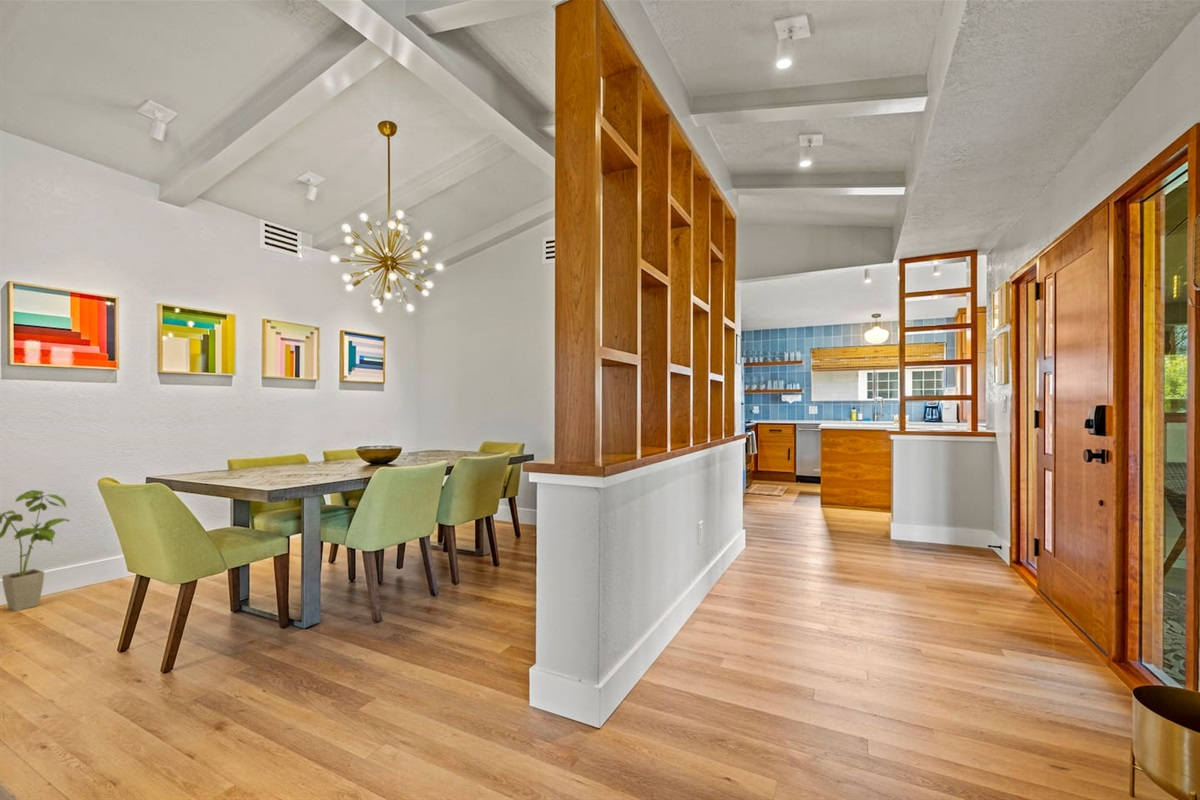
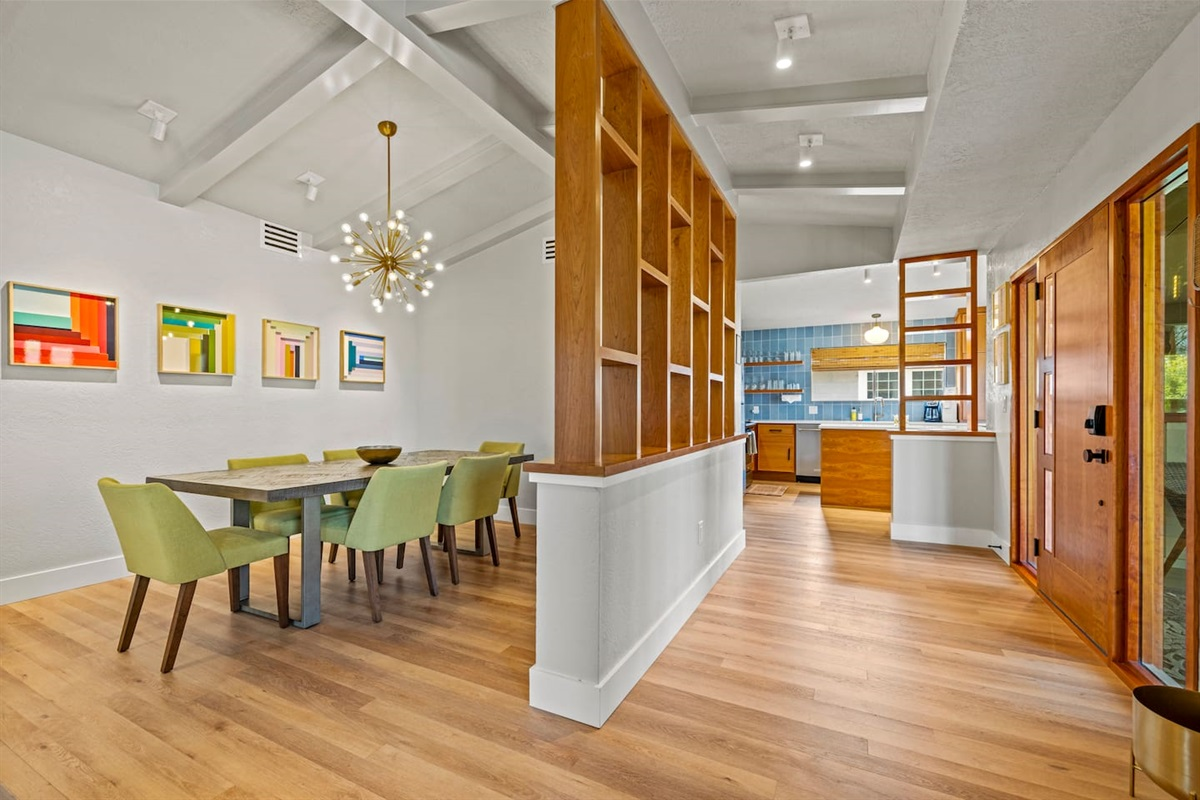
- house plant [0,489,71,612]
